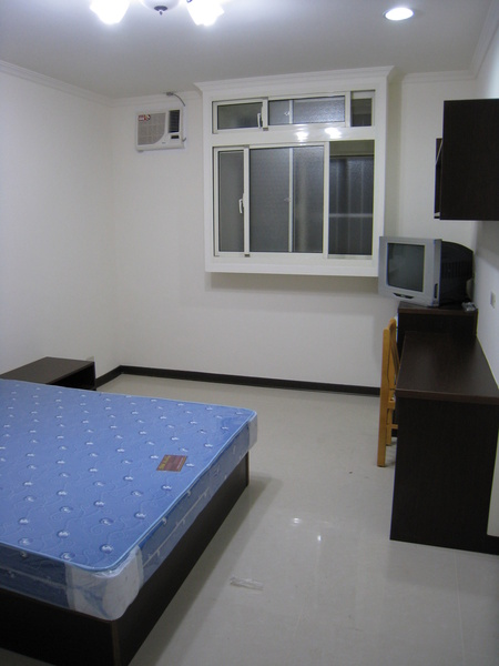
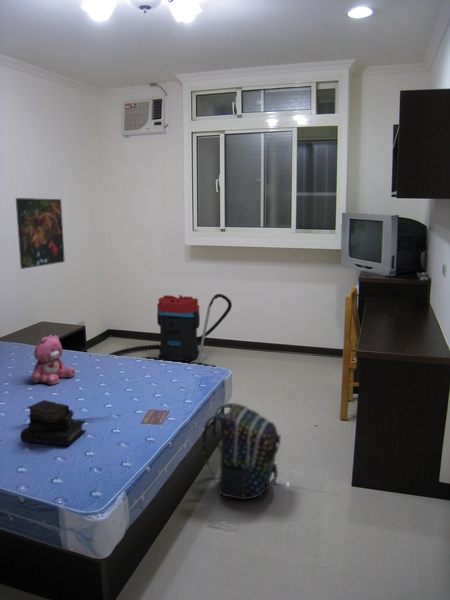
+ backpack [201,402,281,501]
+ teddy bear [31,334,76,386]
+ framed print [15,197,66,270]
+ diary [19,399,87,447]
+ vacuum cleaner [108,293,233,368]
